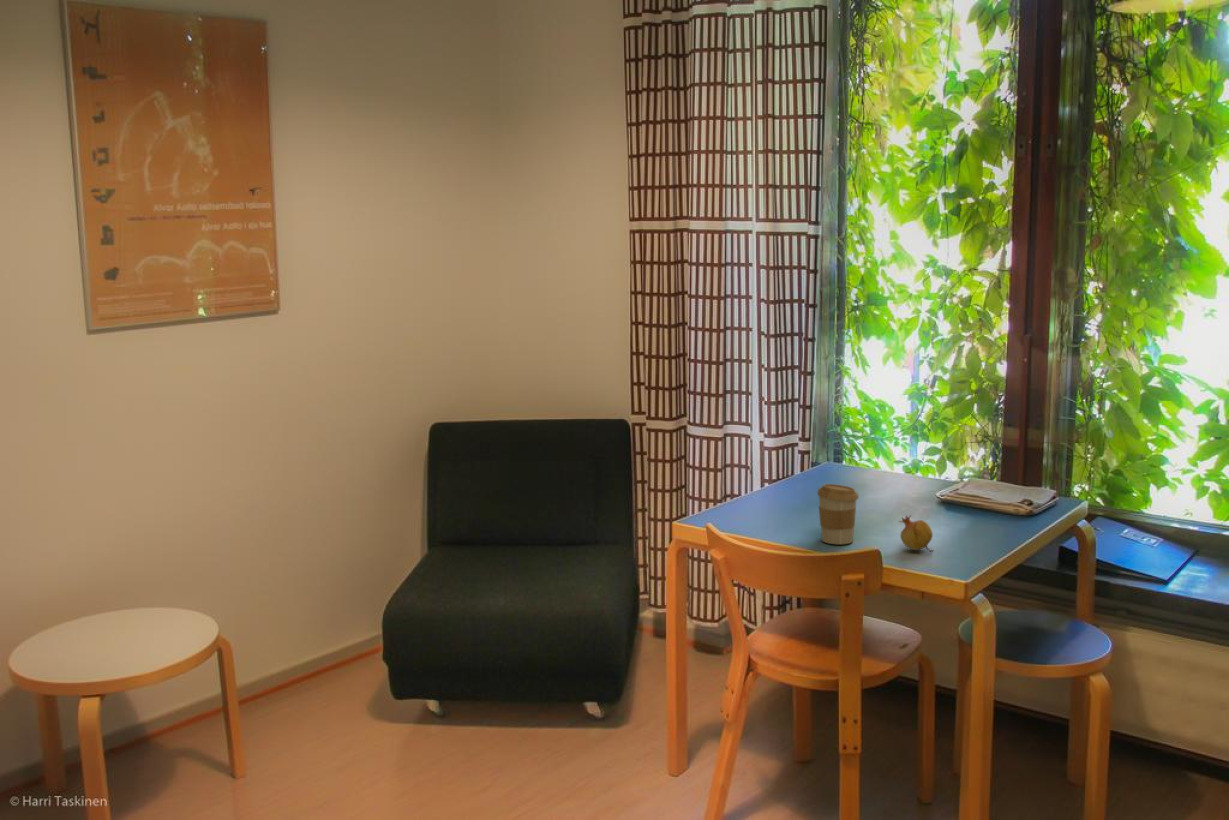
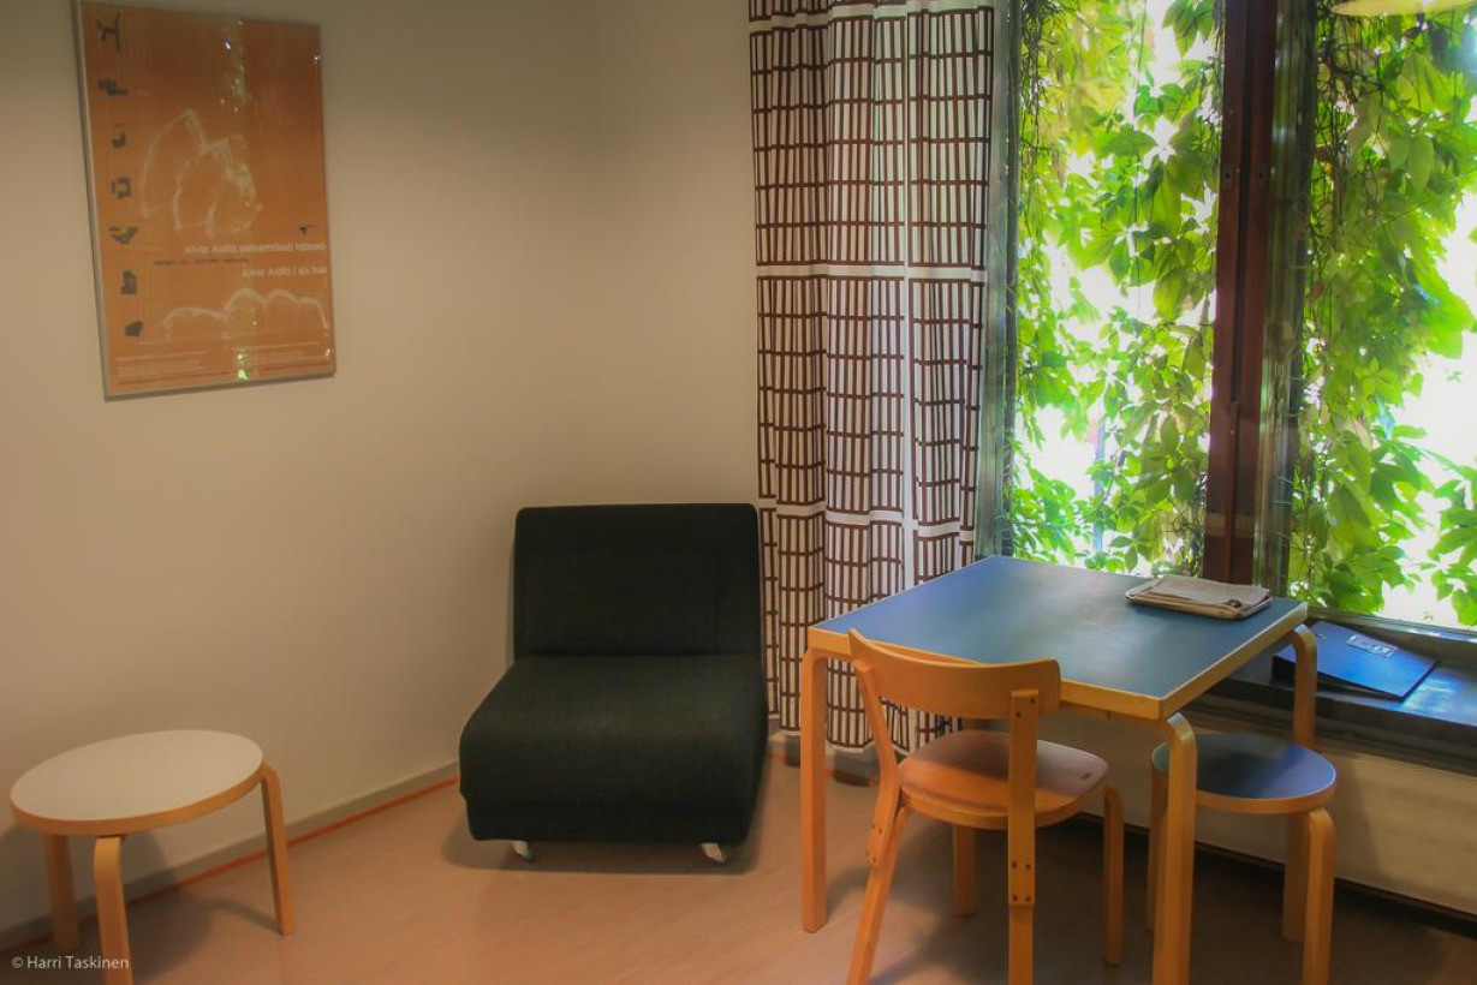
- fruit [898,514,934,553]
- coffee cup [816,483,860,545]
